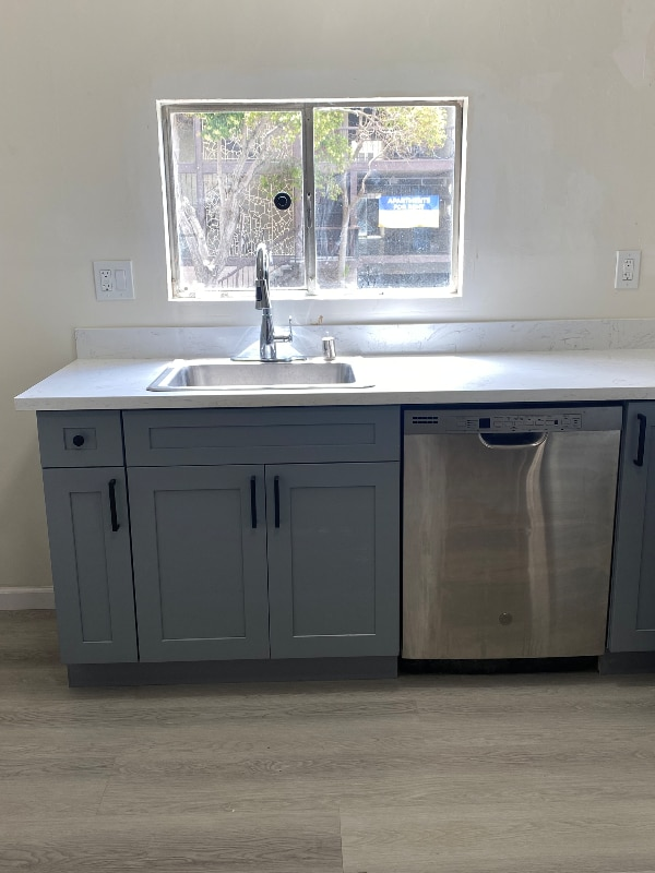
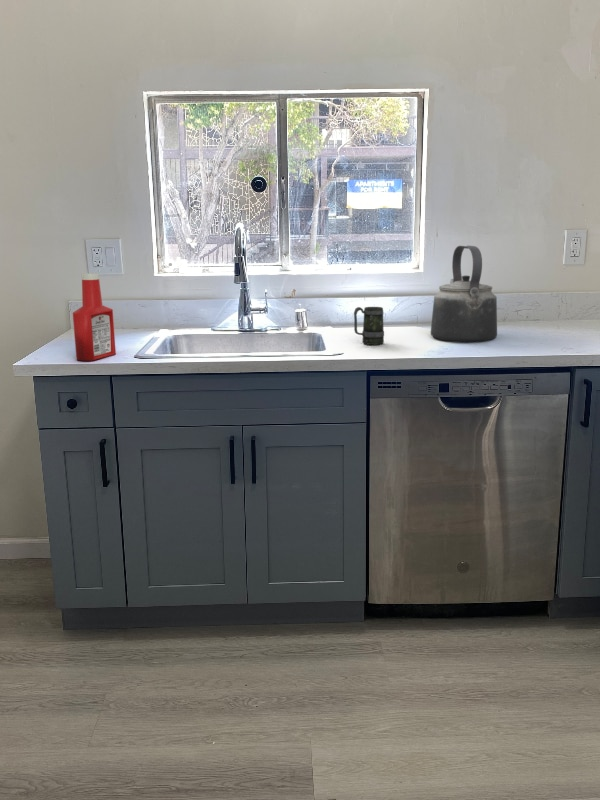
+ soap bottle [72,272,117,362]
+ kettle [430,245,498,342]
+ mug [353,306,385,346]
